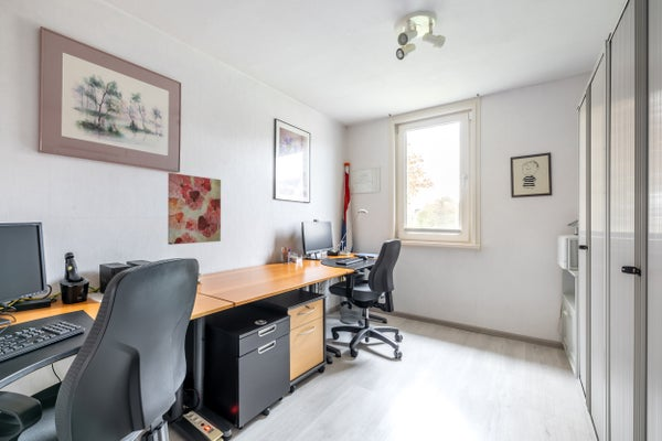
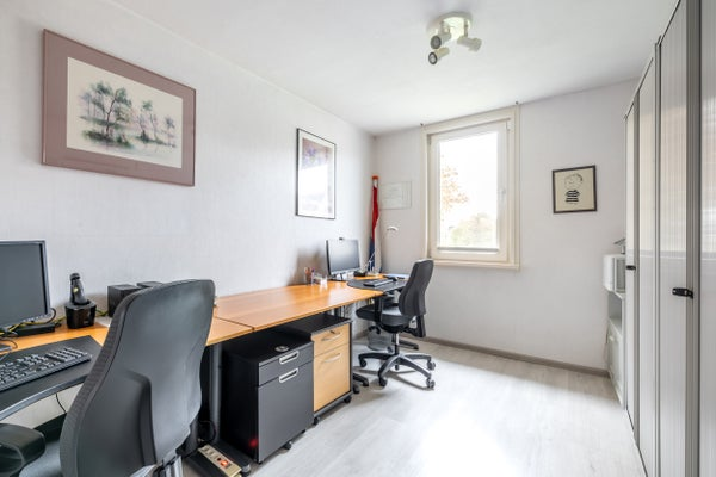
- wall art [167,172,222,246]
